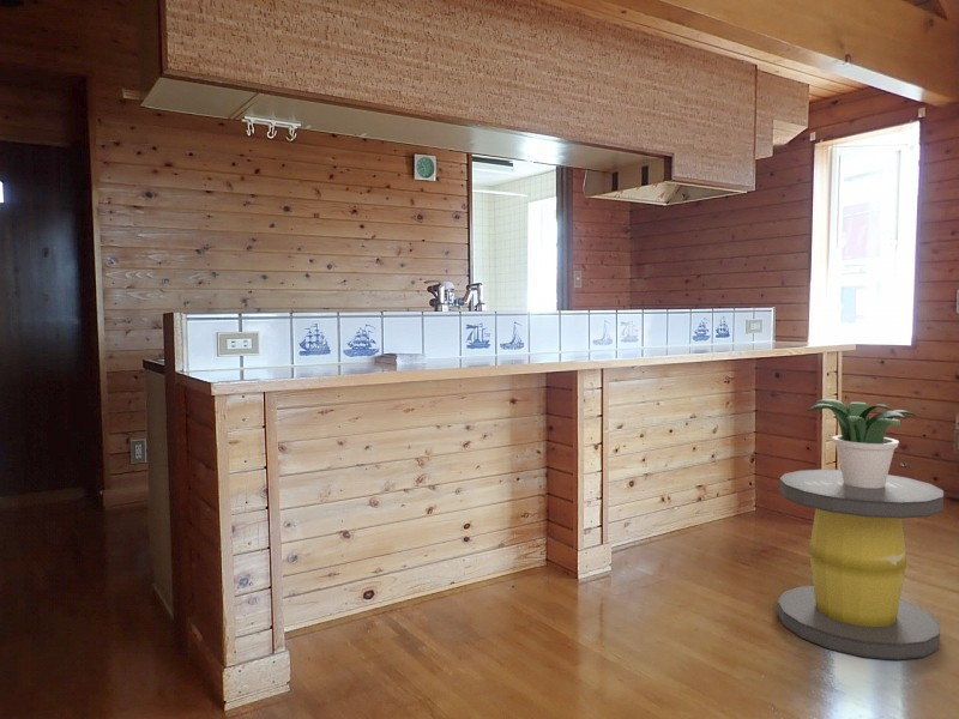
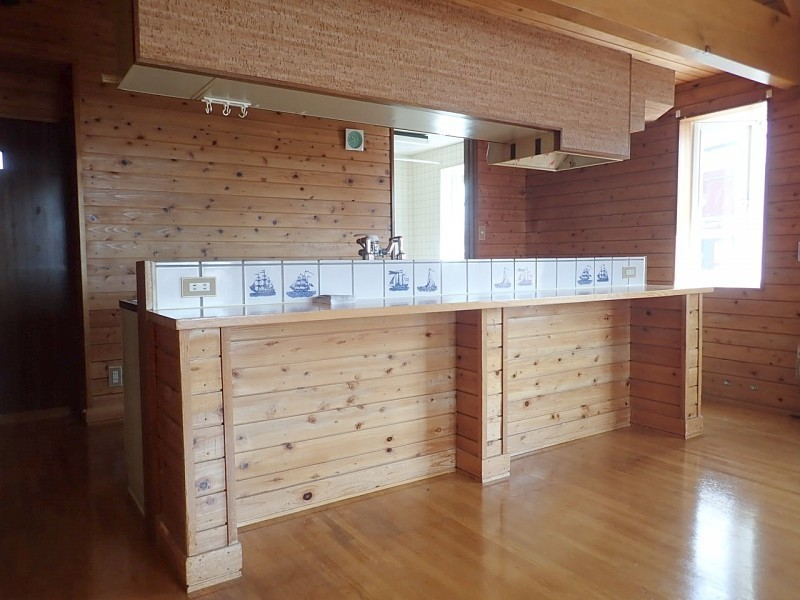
- stool [777,469,945,661]
- potted plant [807,398,917,488]
